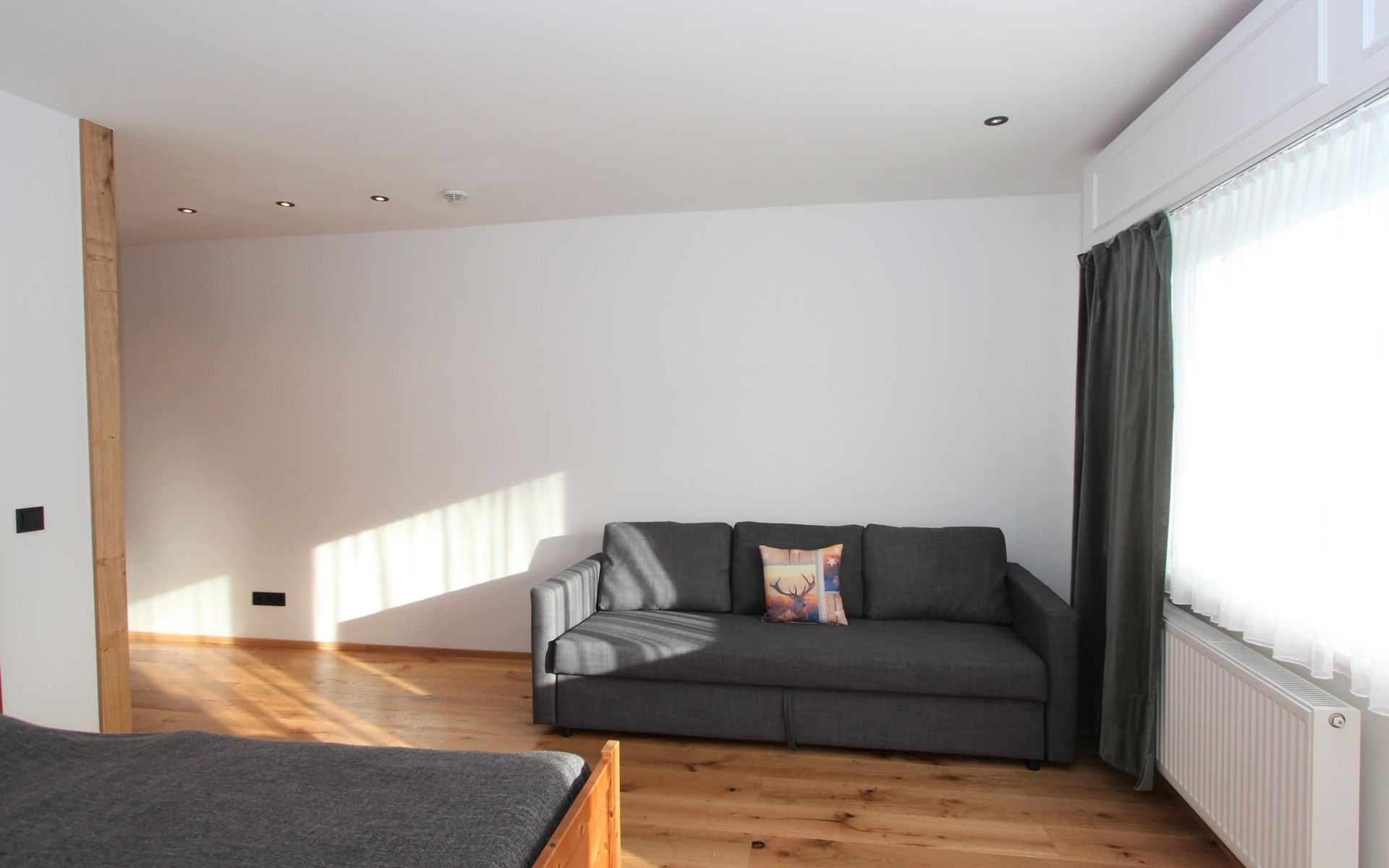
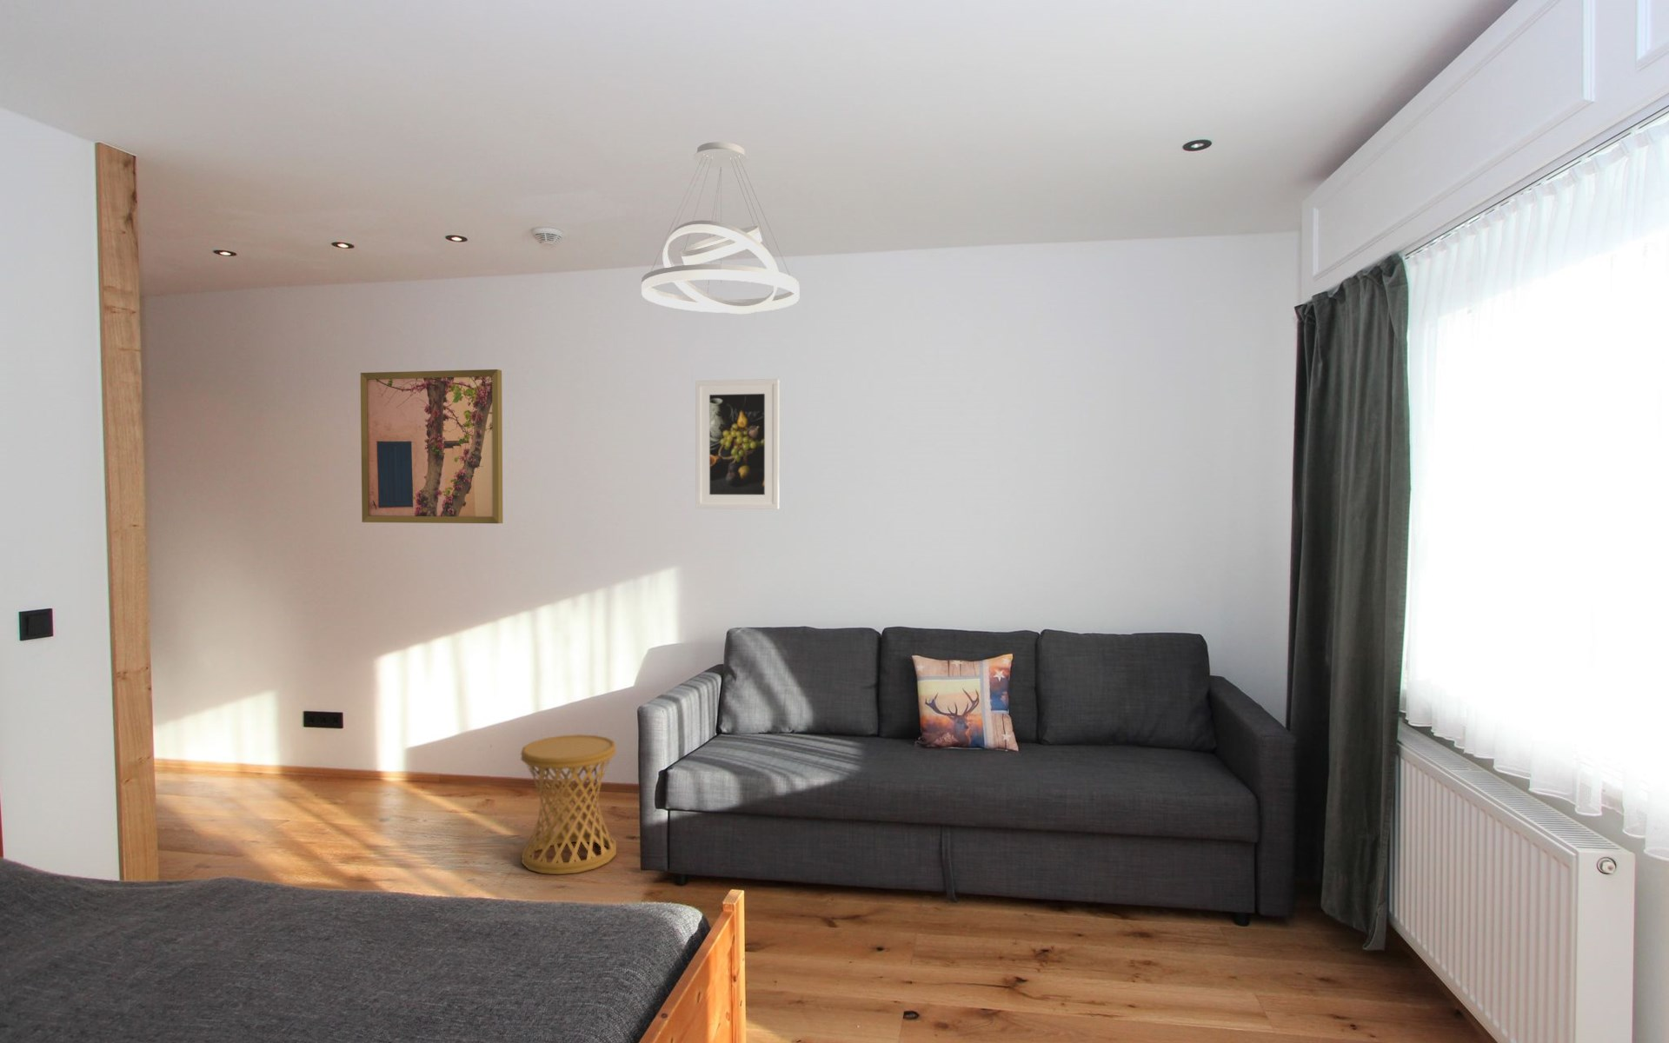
+ pendant light [640,141,800,315]
+ side table [520,733,618,875]
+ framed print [695,379,781,511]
+ wall art [360,369,503,524]
